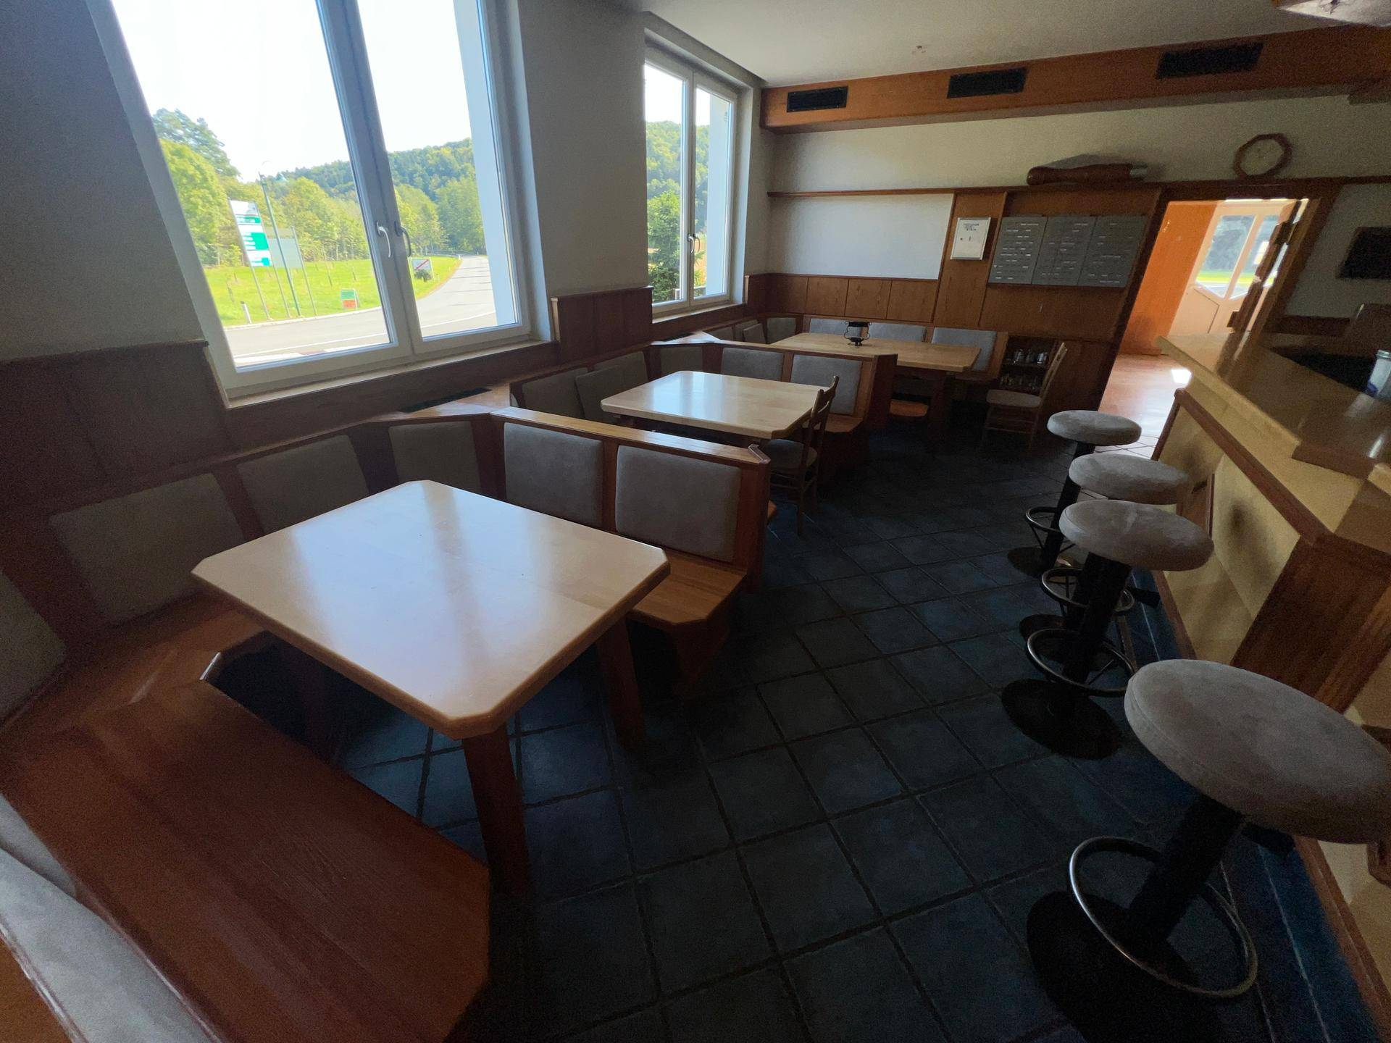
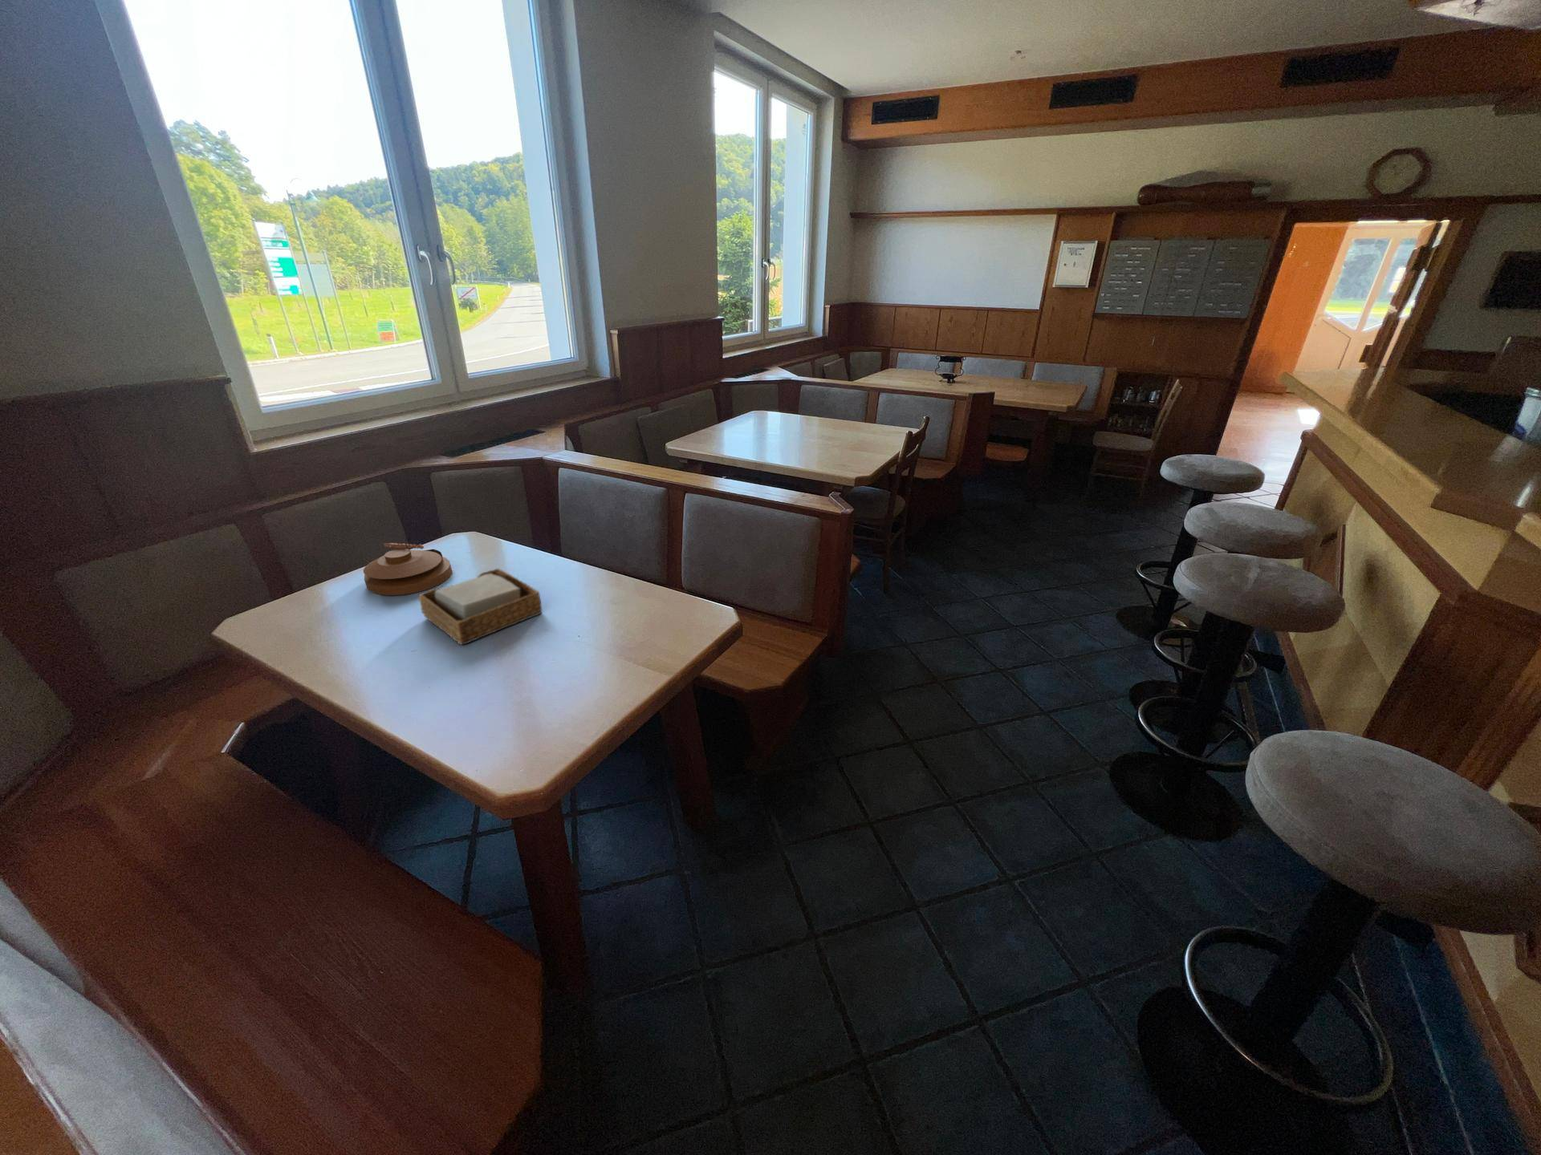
+ ashtray [363,542,454,596]
+ napkin holder [419,568,542,645]
